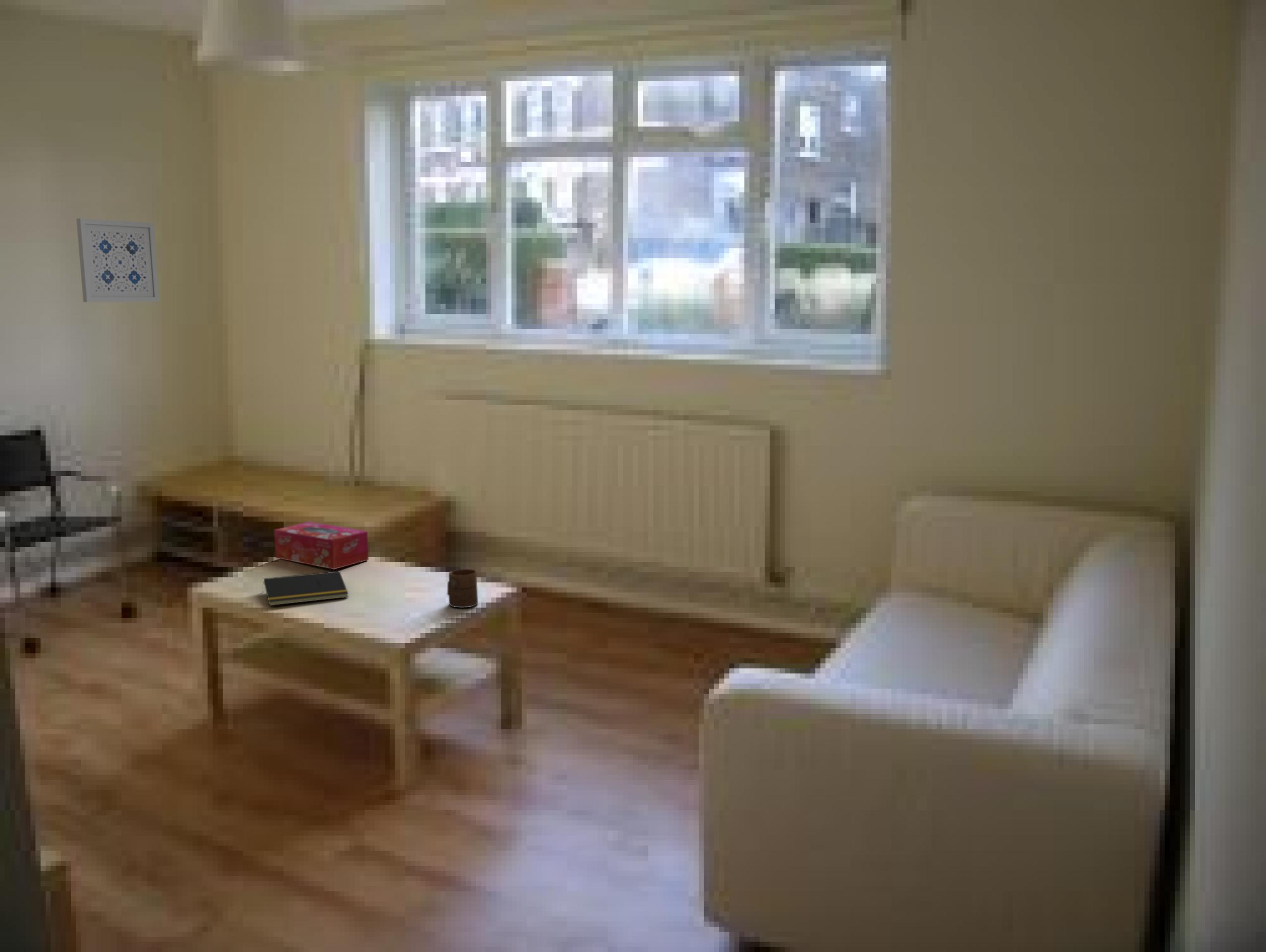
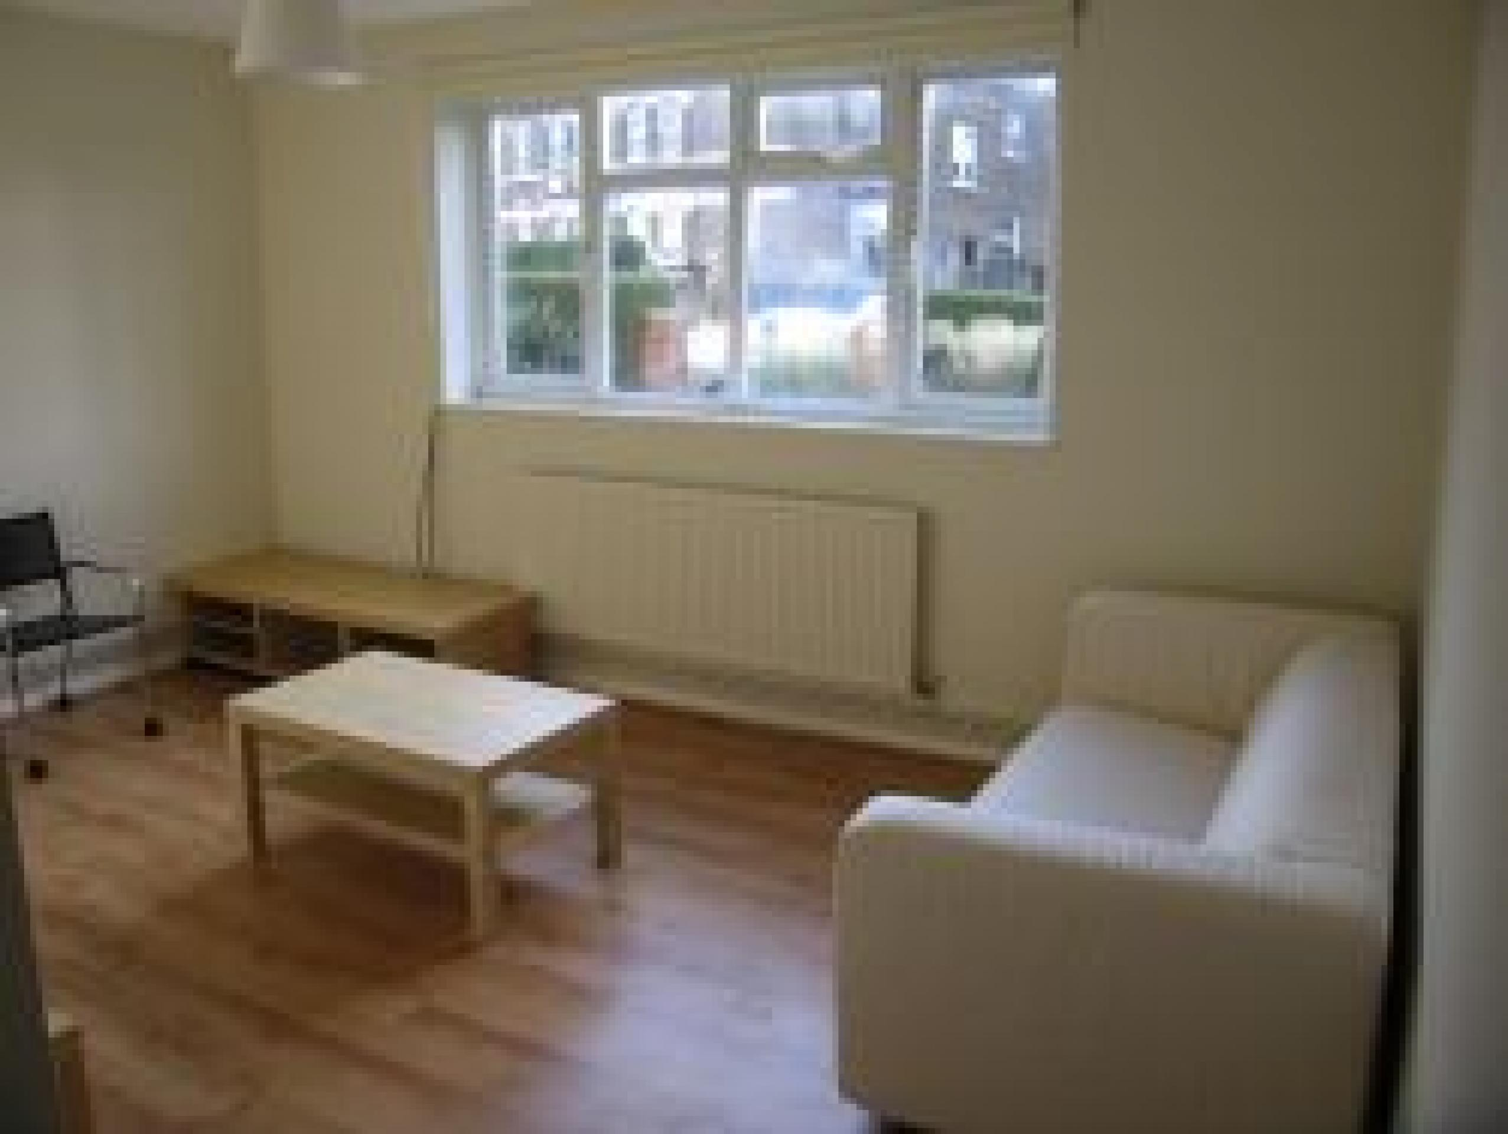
- notepad [262,570,349,606]
- tissue box [274,522,369,570]
- cup [447,569,479,608]
- wall art [76,218,160,302]
